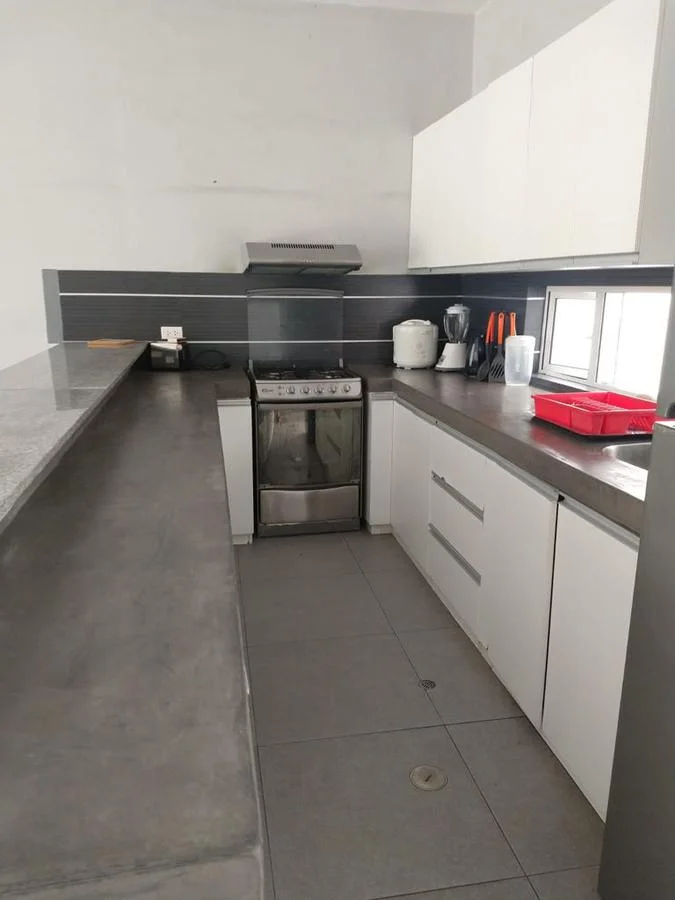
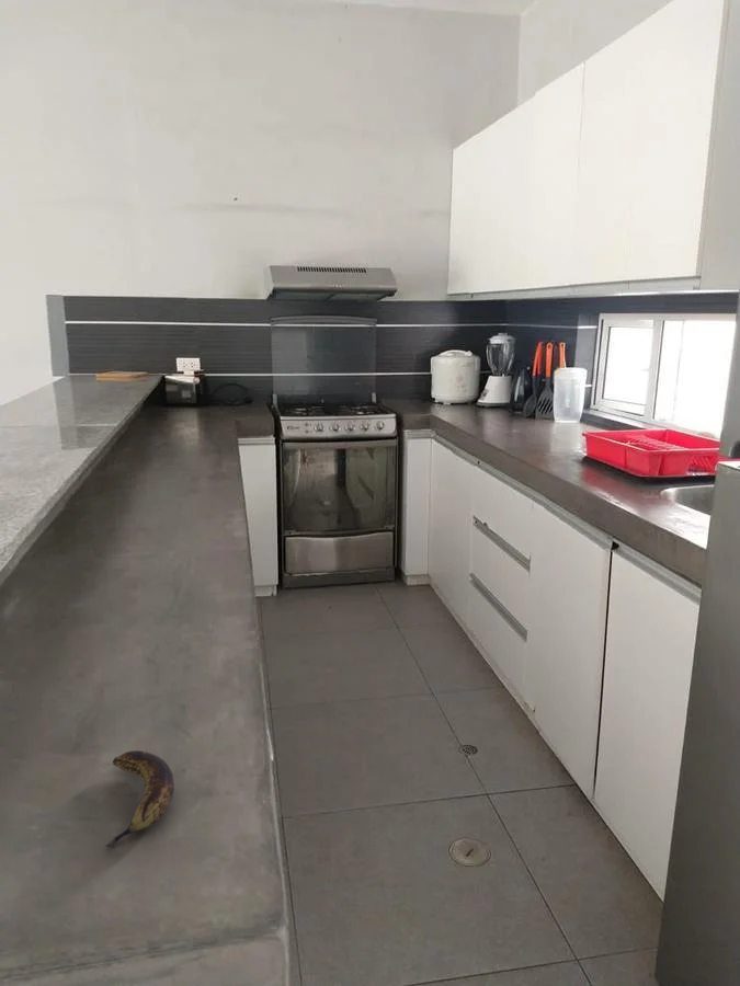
+ banana [104,749,175,848]
